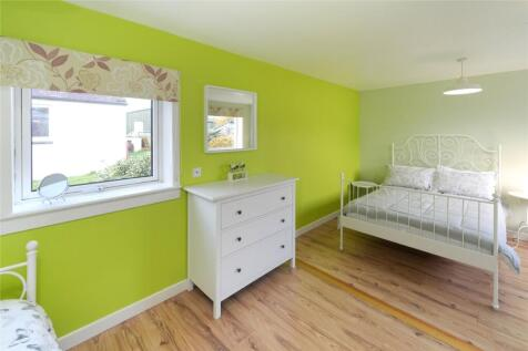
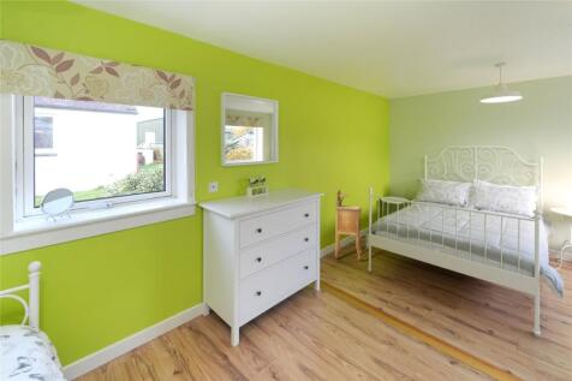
+ nightstand [334,189,363,262]
